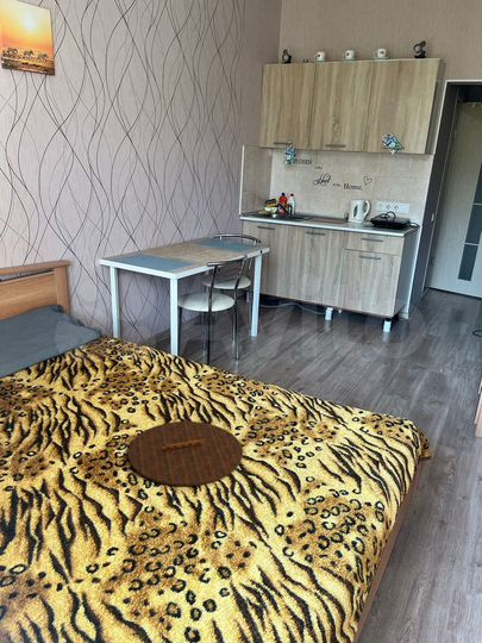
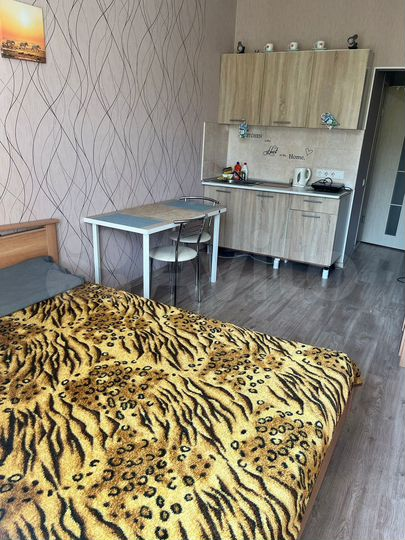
- tray [127,420,244,487]
